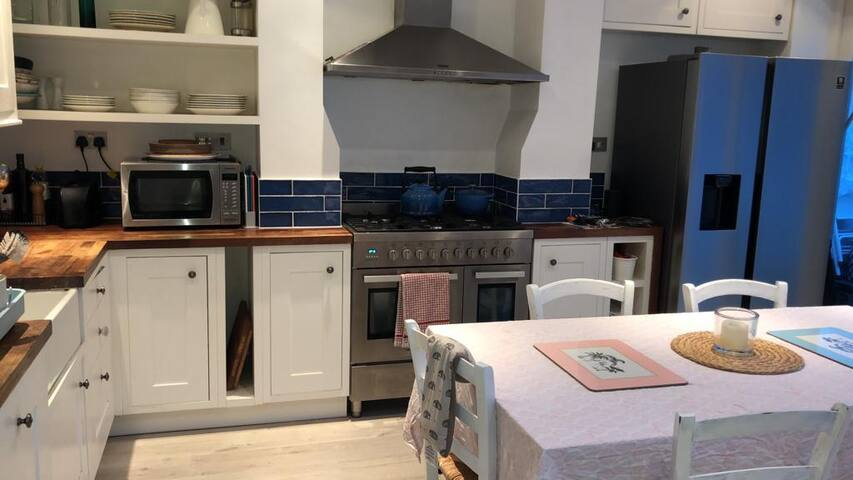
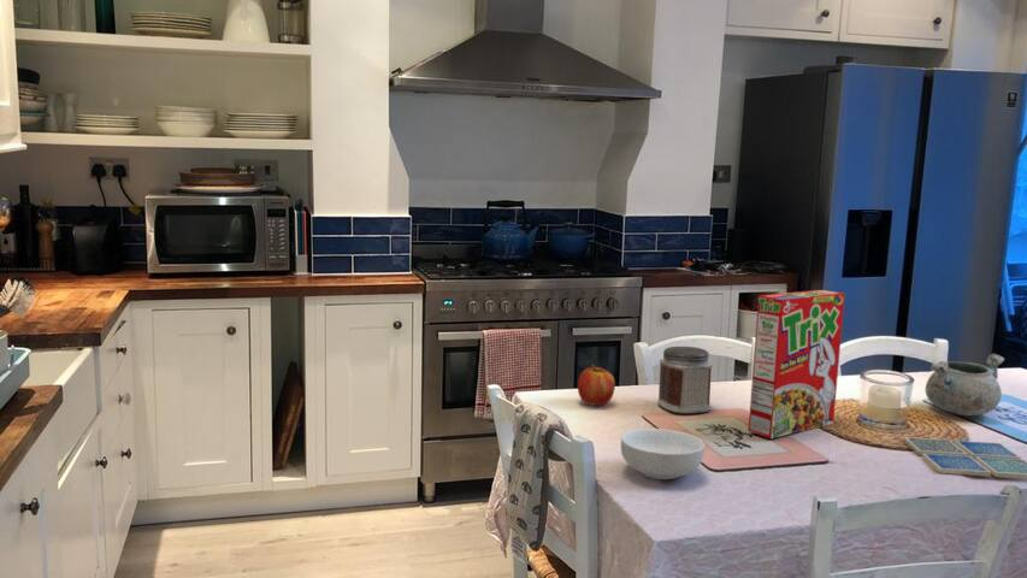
+ jar [656,346,714,414]
+ decorative bowl [925,353,1005,417]
+ cereal bowl [620,427,706,480]
+ cereal box [748,289,846,440]
+ drink coaster [903,436,1027,480]
+ fruit [577,364,616,407]
